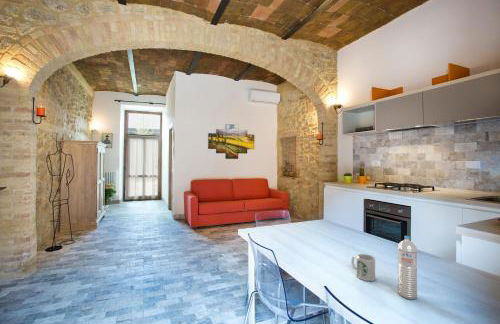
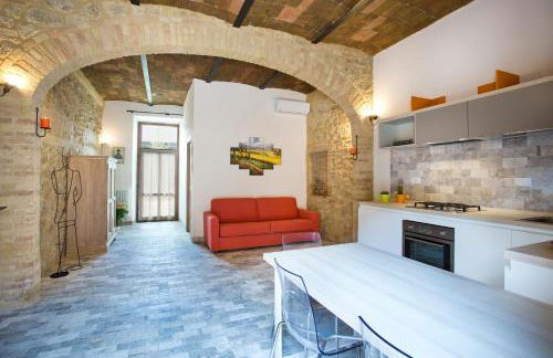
- mug [351,253,376,282]
- water bottle [397,235,418,300]
